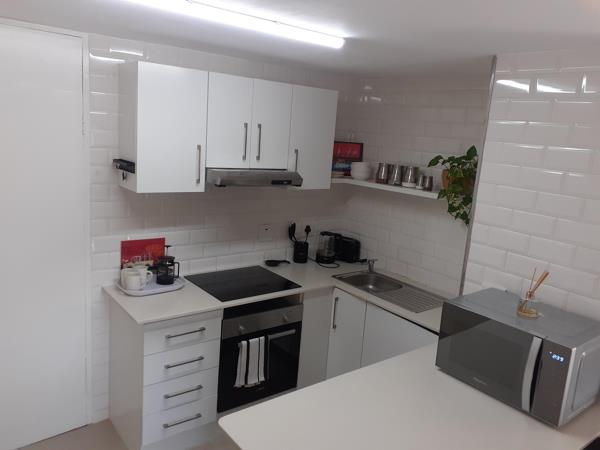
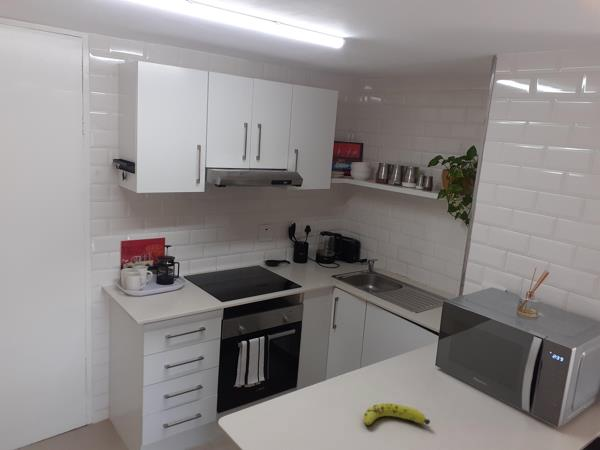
+ fruit [362,403,431,426]
